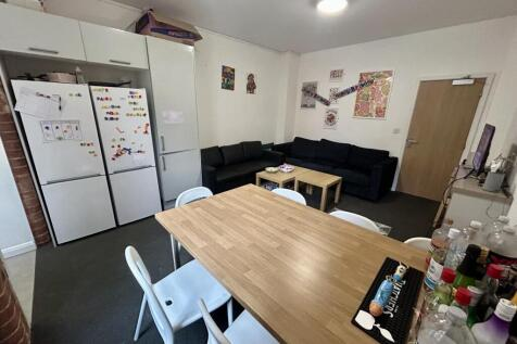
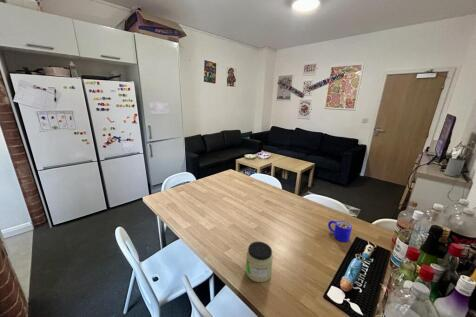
+ mug [327,220,353,243]
+ jar [245,241,274,283]
